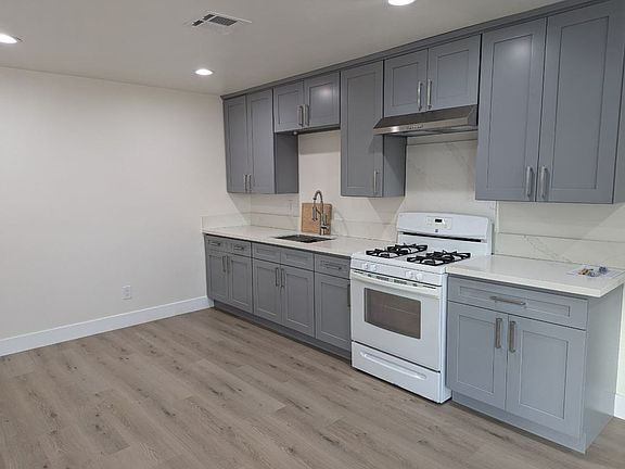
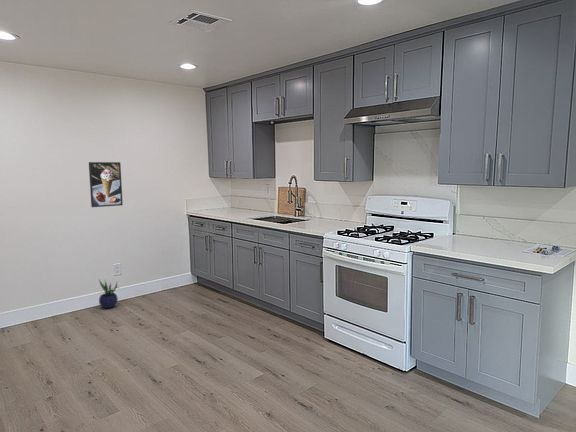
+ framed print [88,161,124,208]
+ potted plant [98,279,121,309]
